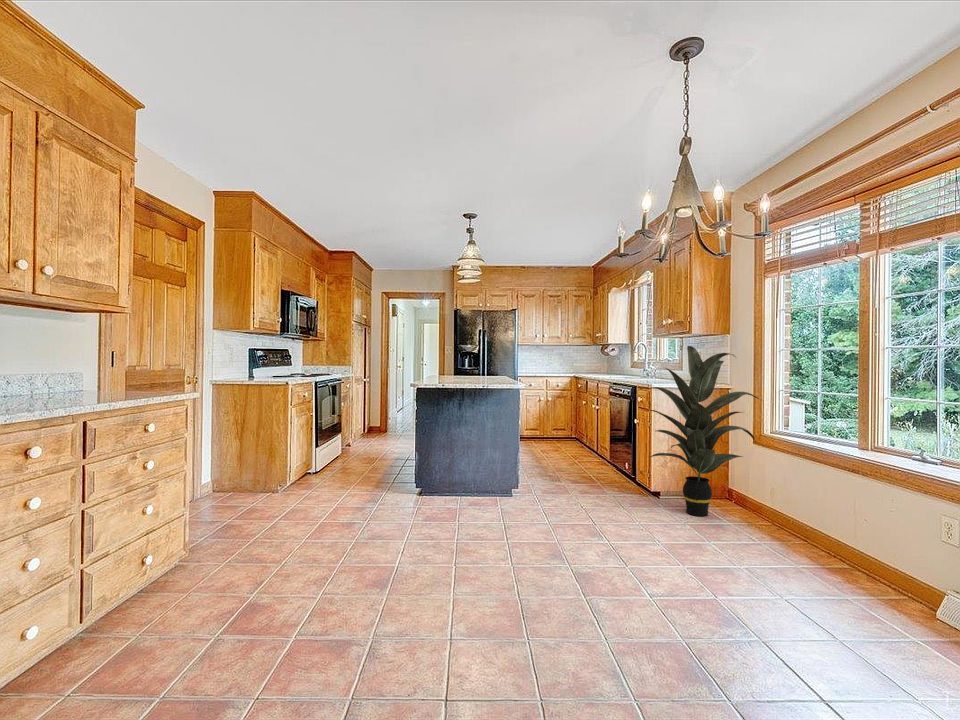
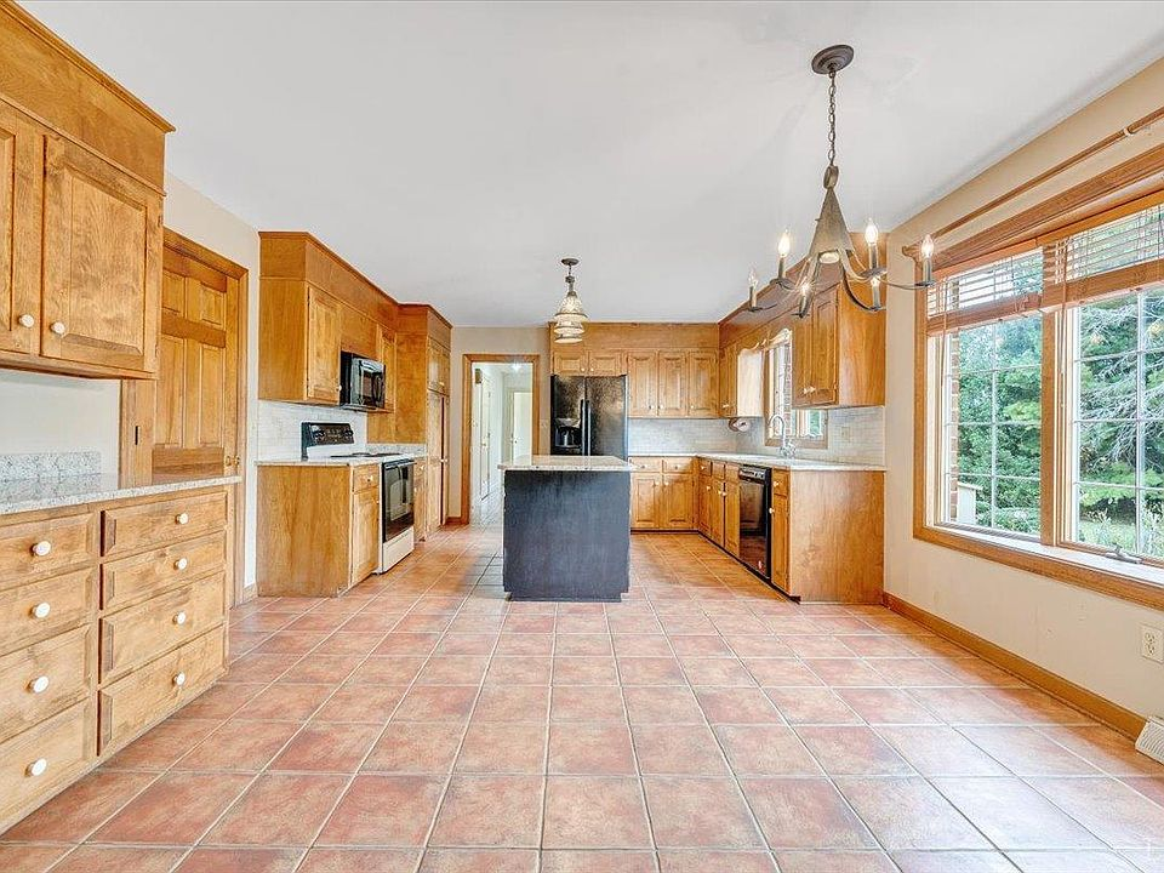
- indoor plant [649,345,762,517]
